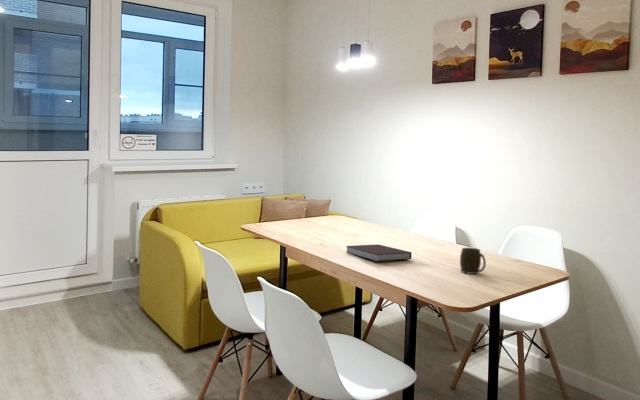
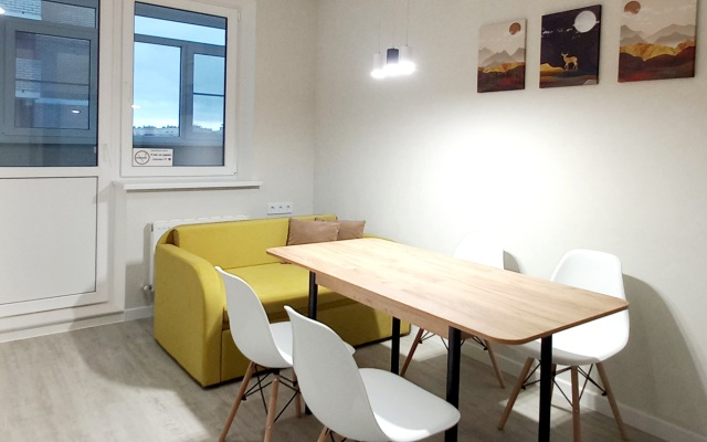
- mug [459,247,487,275]
- notebook [345,243,412,262]
